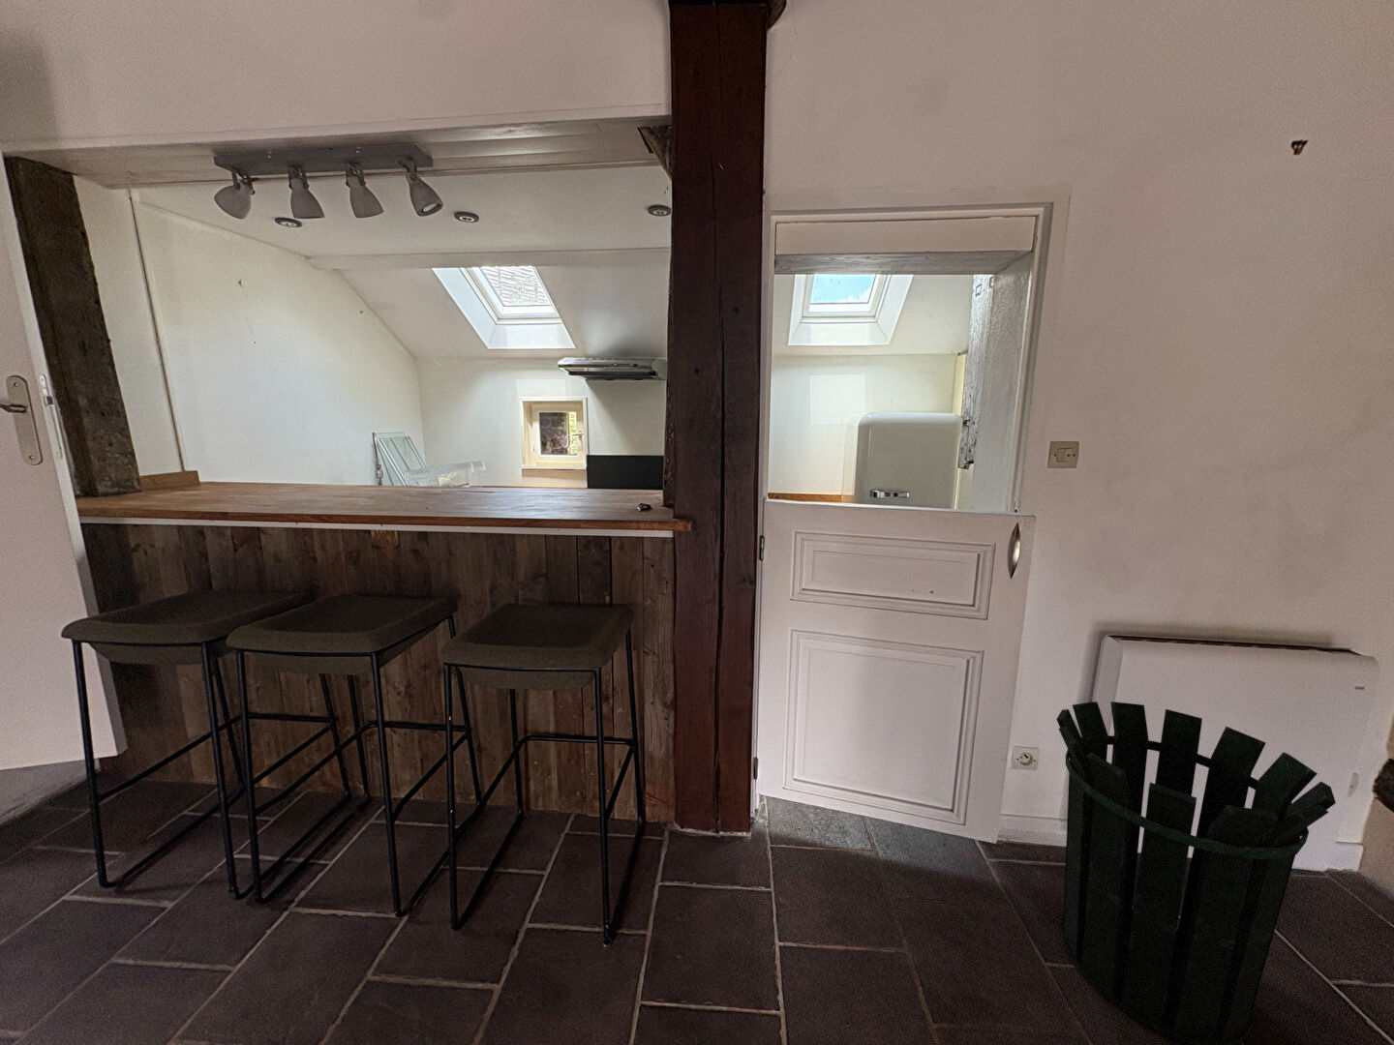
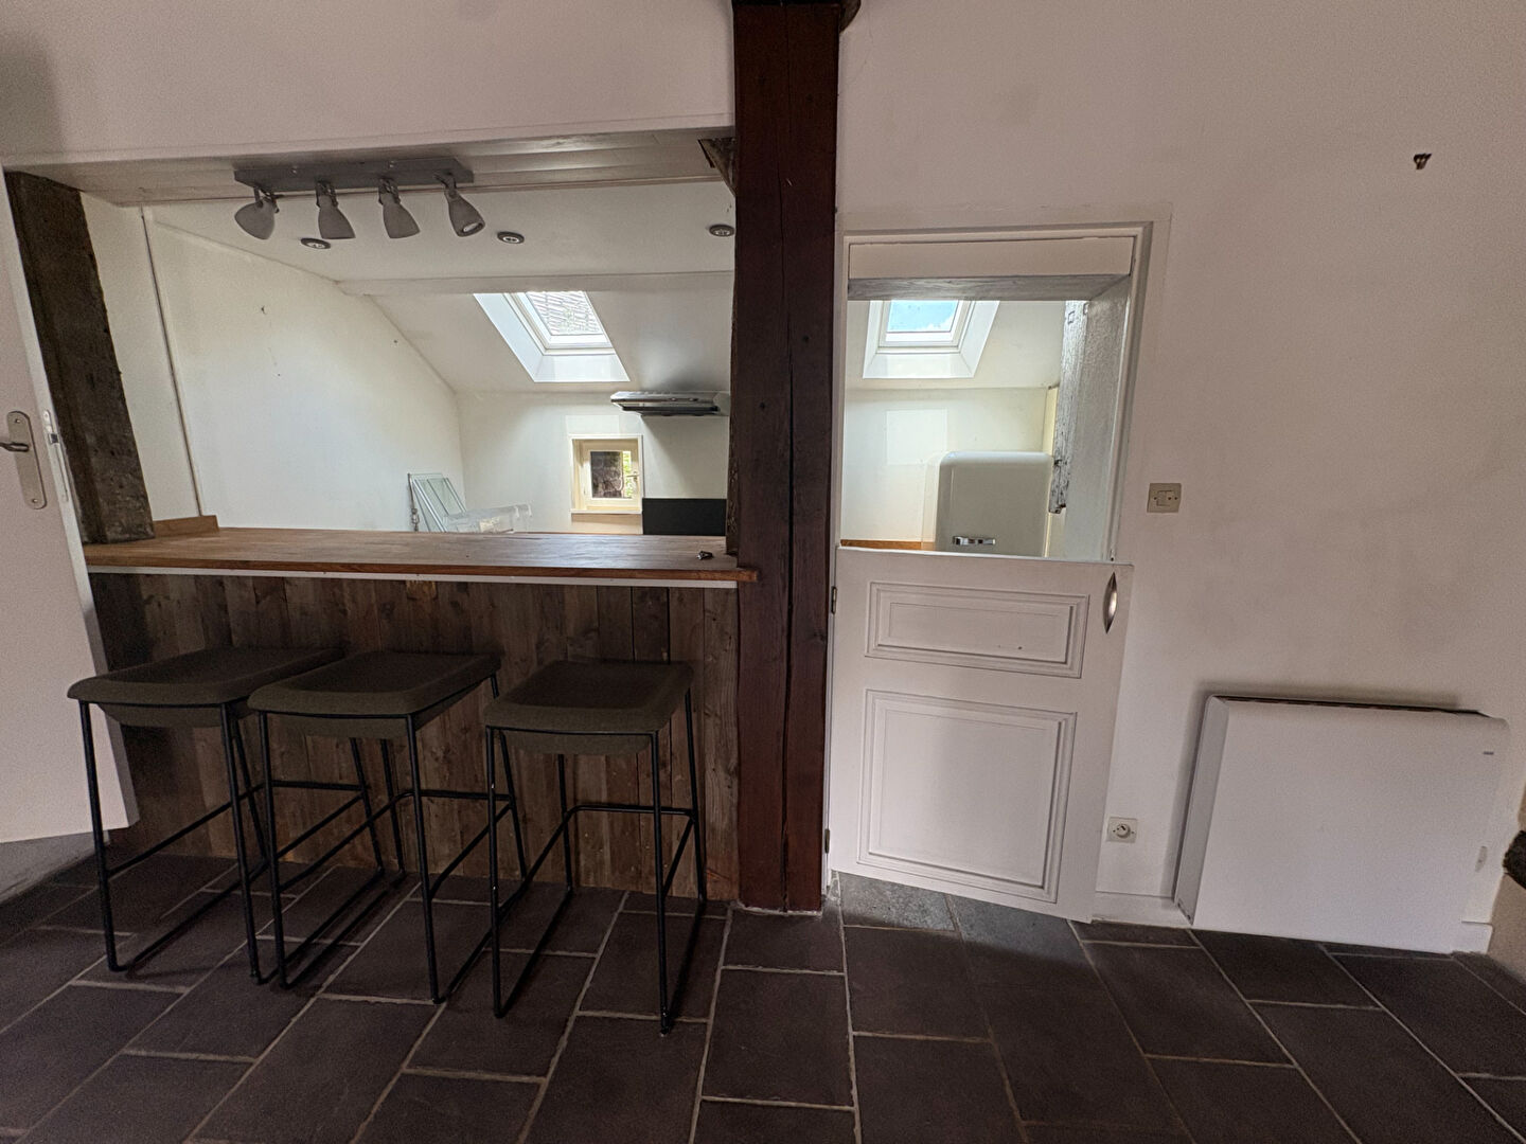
- waste bin [1055,700,1337,1045]
